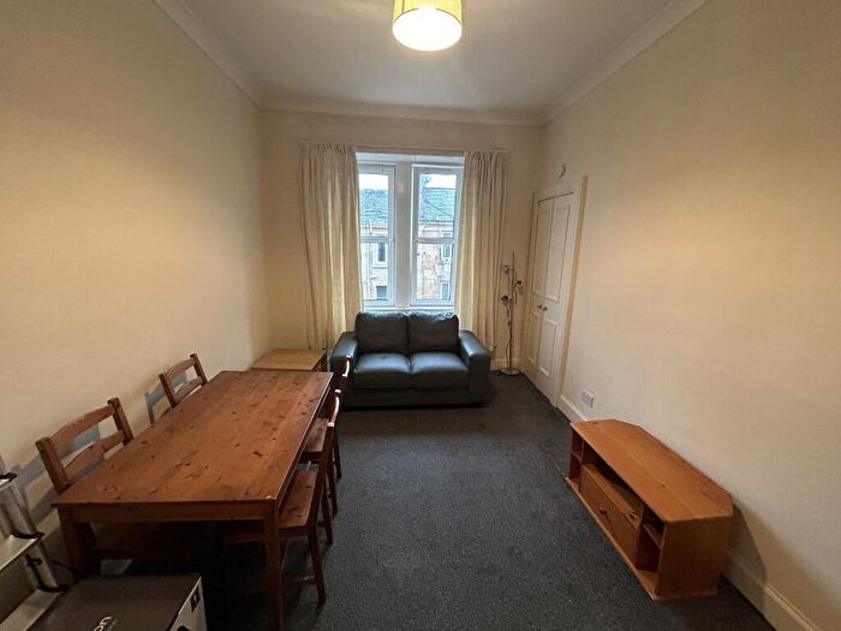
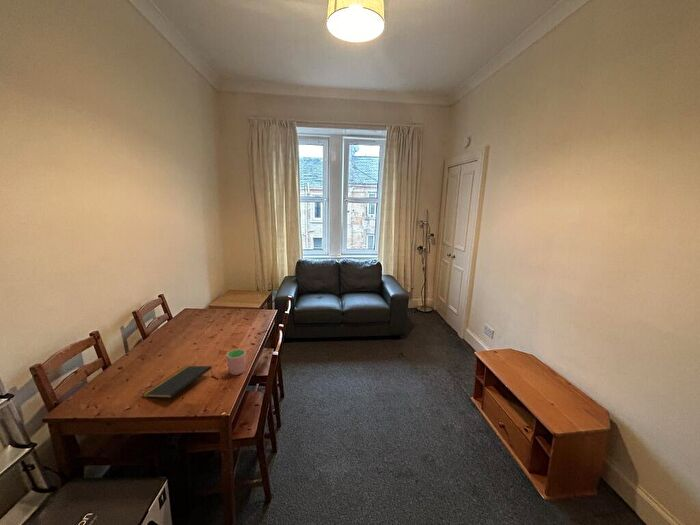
+ notepad [142,365,214,399]
+ cup [225,348,247,376]
